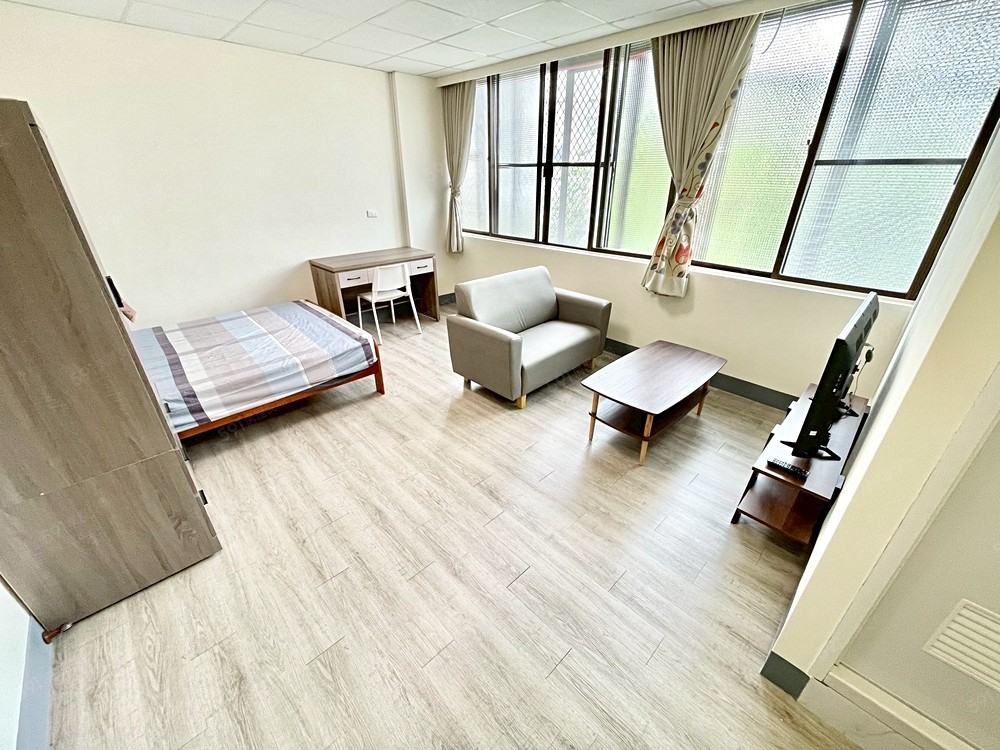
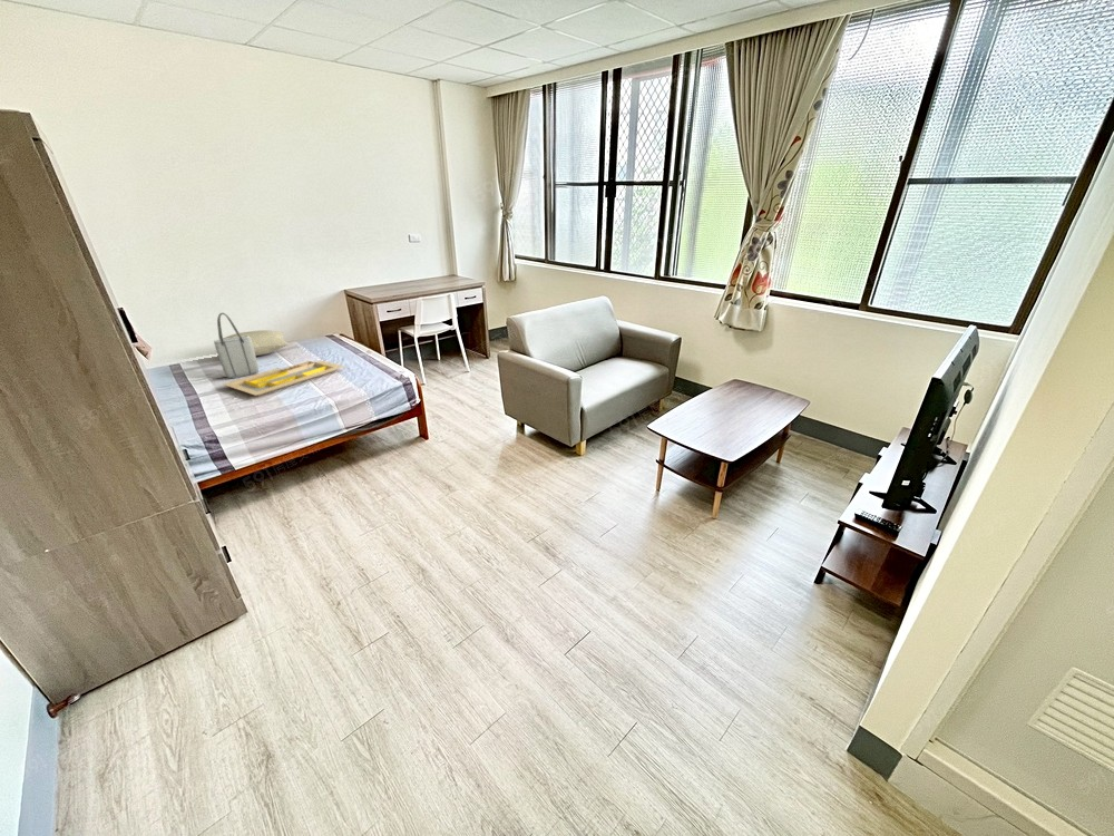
+ serving tray [222,359,345,397]
+ tote bag [213,312,260,379]
+ pillow [223,329,290,357]
